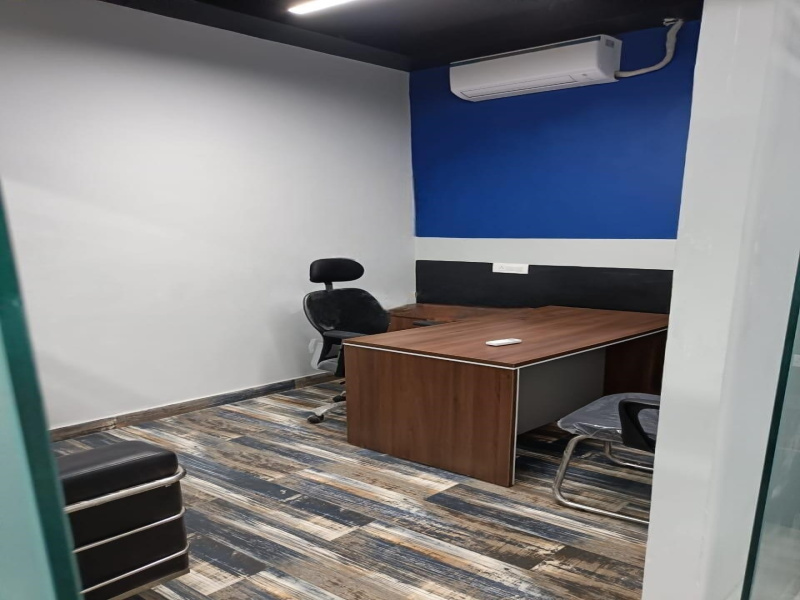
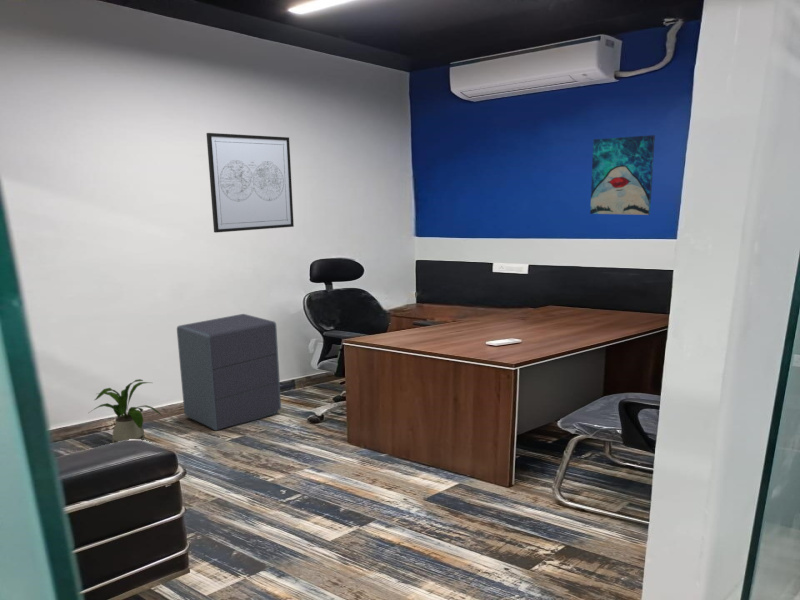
+ wall art [589,134,656,216]
+ house plant [88,378,163,444]
+ filing cabinet [176,313,282,431]
+ wall art [205,132,295,233]
